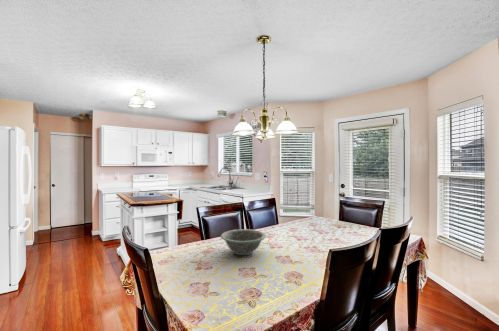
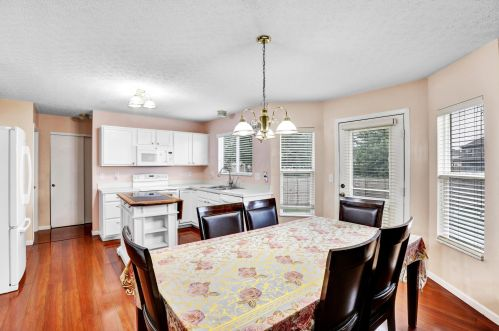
- decorative bowl [220,228,267,256]
